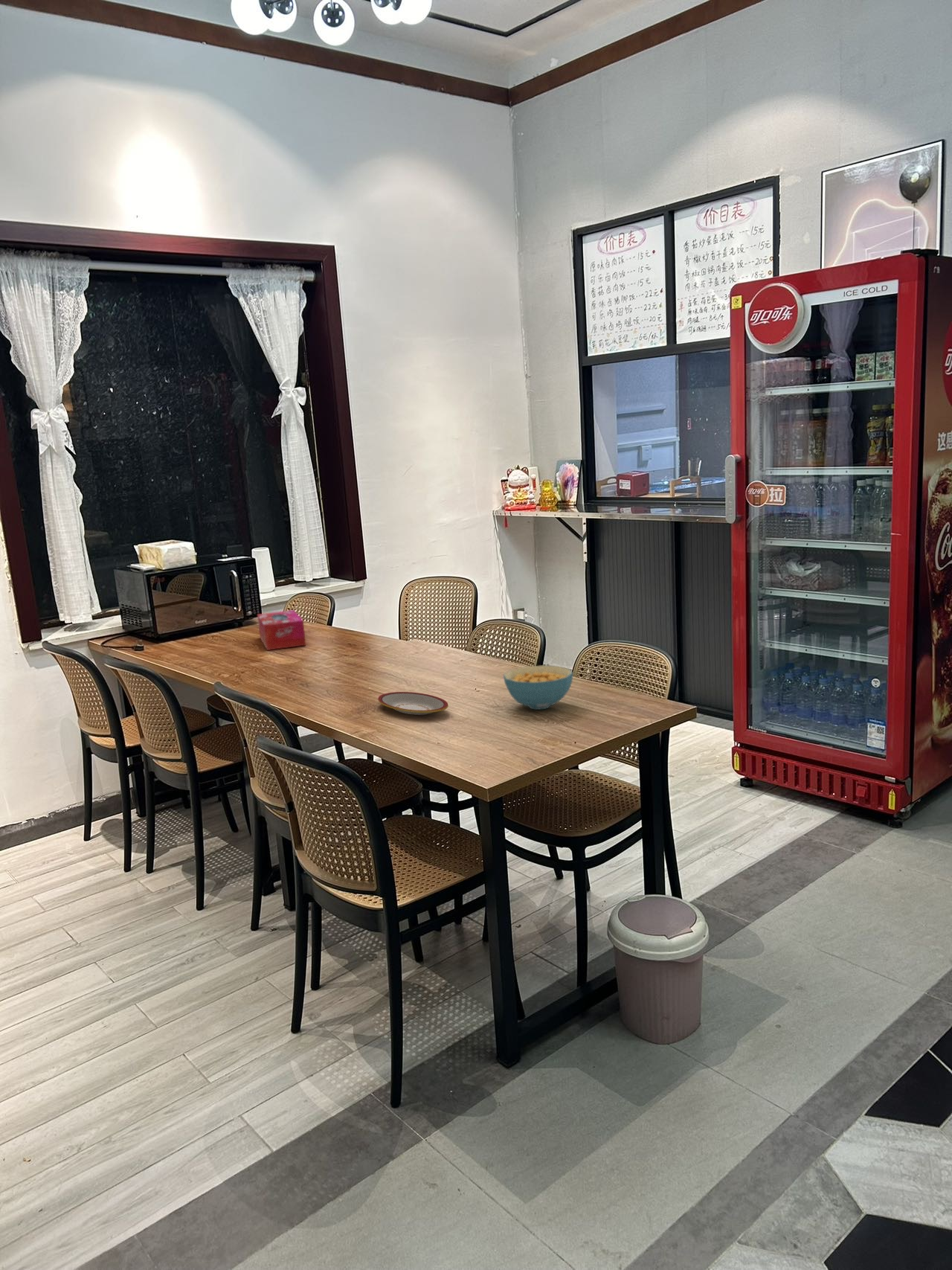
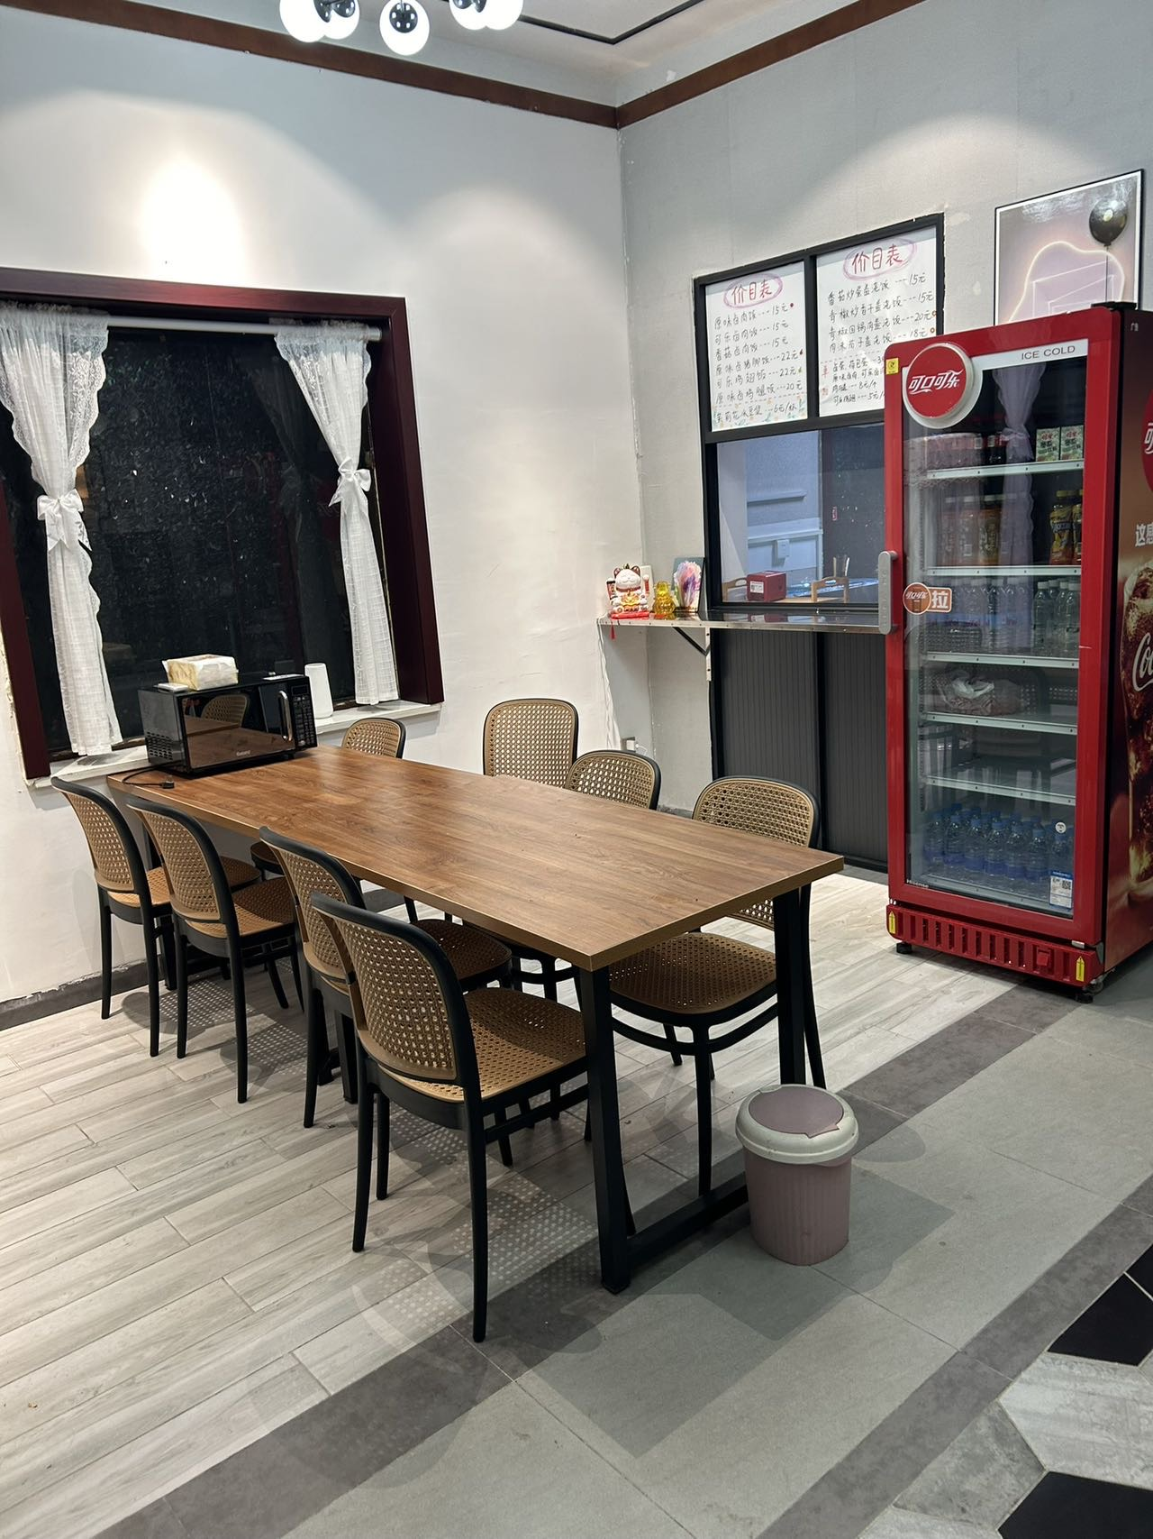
- tissue box [257,609,306,651]
- plate [377,691,449,716]
- cereal bowl [503,665,573,711]
